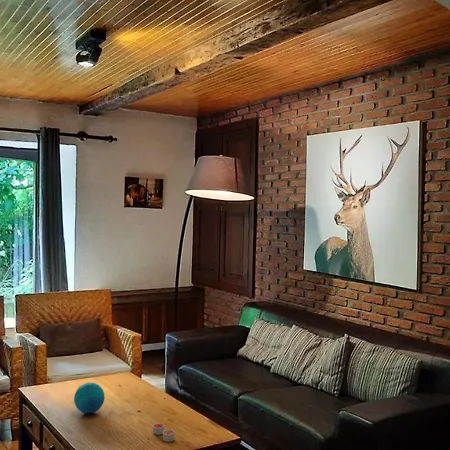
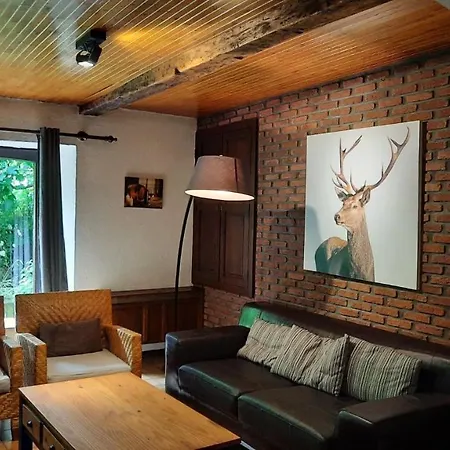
- decorative orb [73,381,106,414]
- candle [152,422,176,443]
